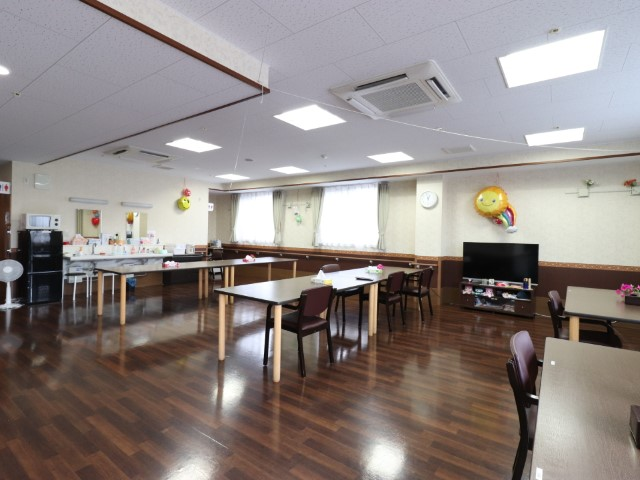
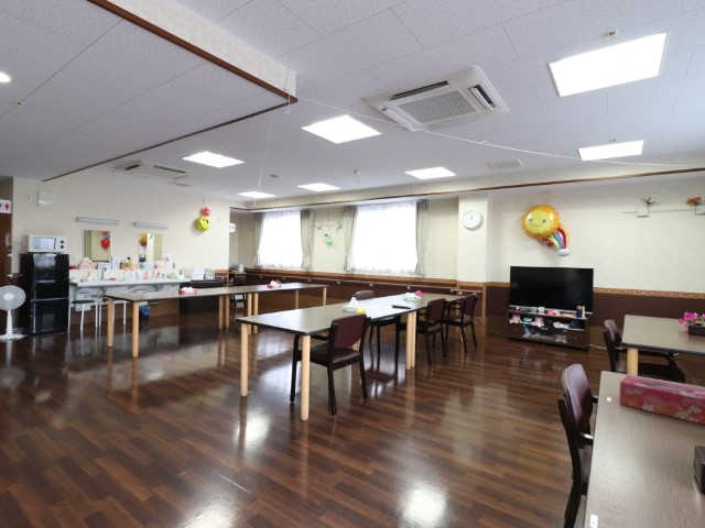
+ tissue box [618,374,705,426]
